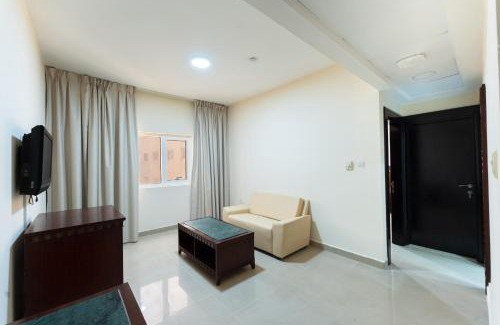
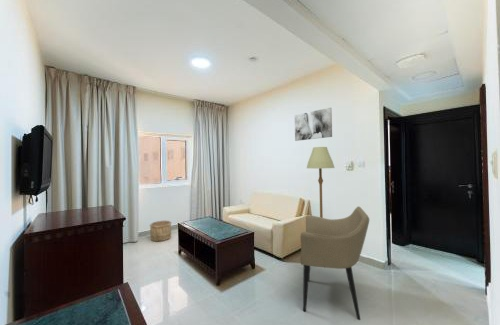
+ wall art [294,107,333,142]
+ wooden bucket [149,220,172,243]
+ armchair [299,205,370,321]
+ floor lamp [306,146,335,218]
